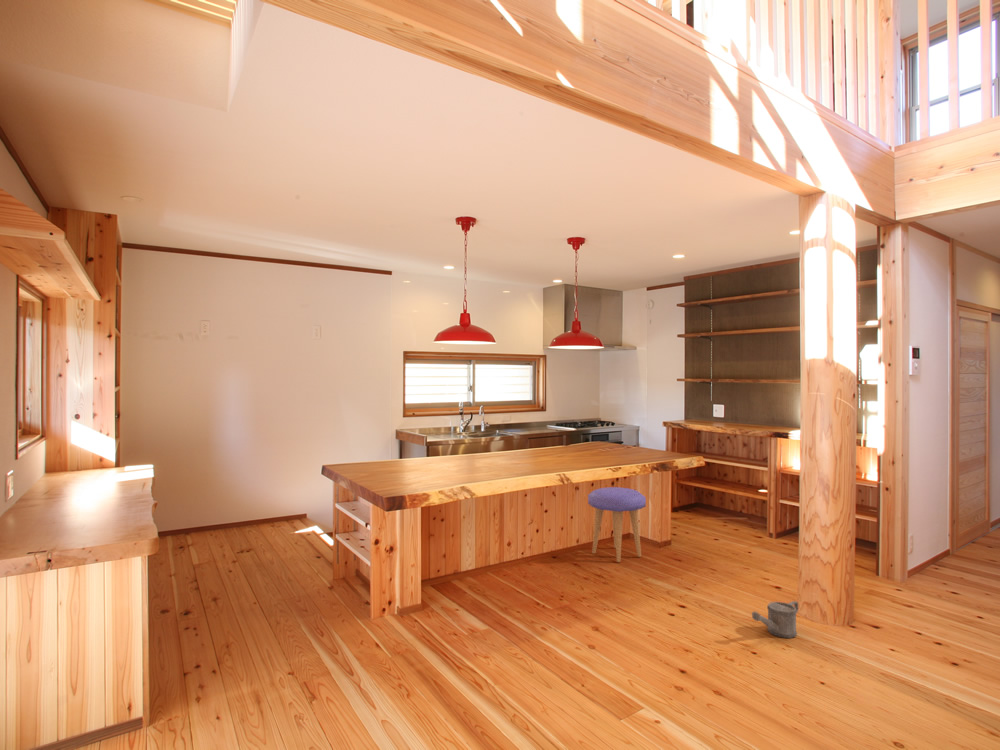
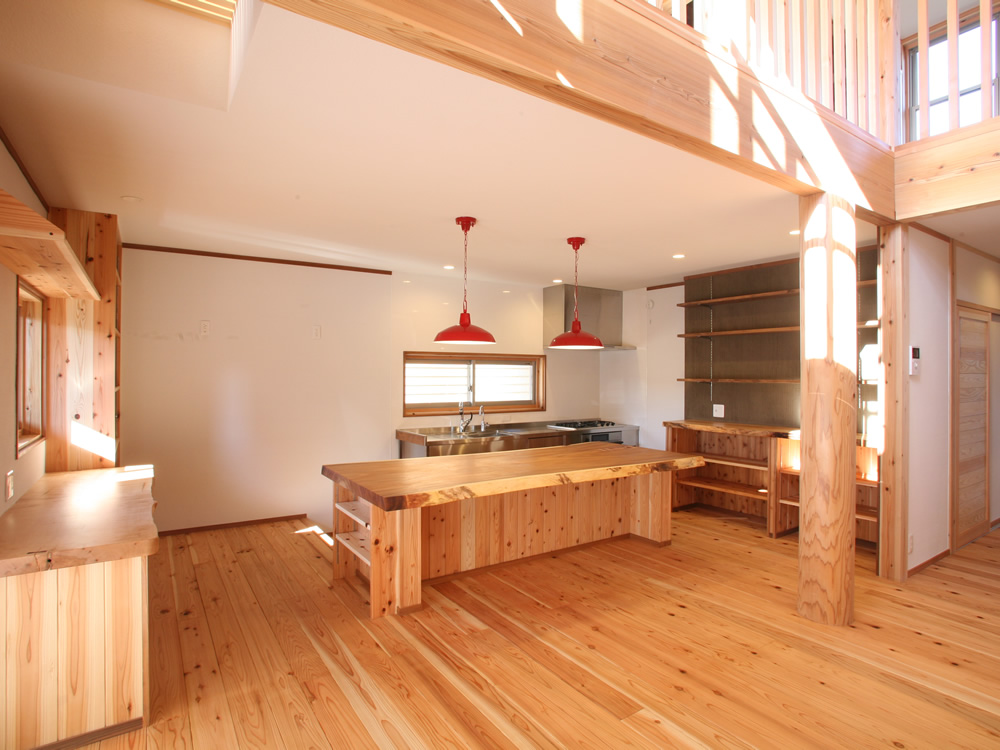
- stool [587,486,647,563]
- watering can [751,600,799,639]
